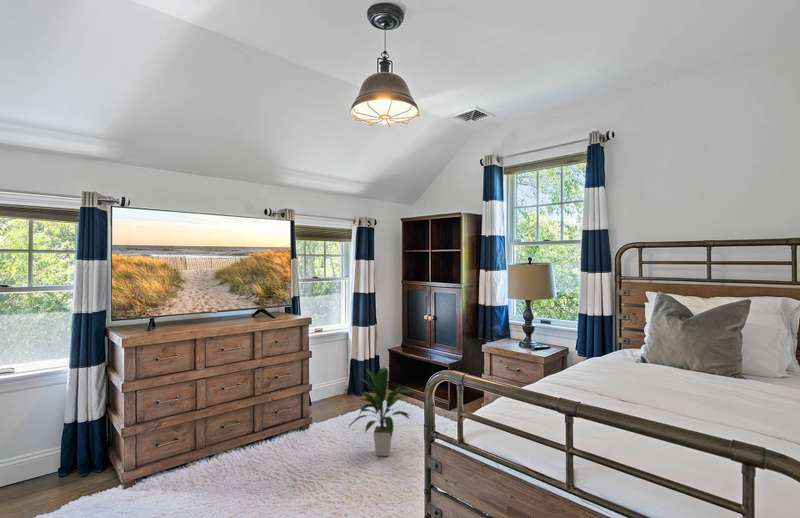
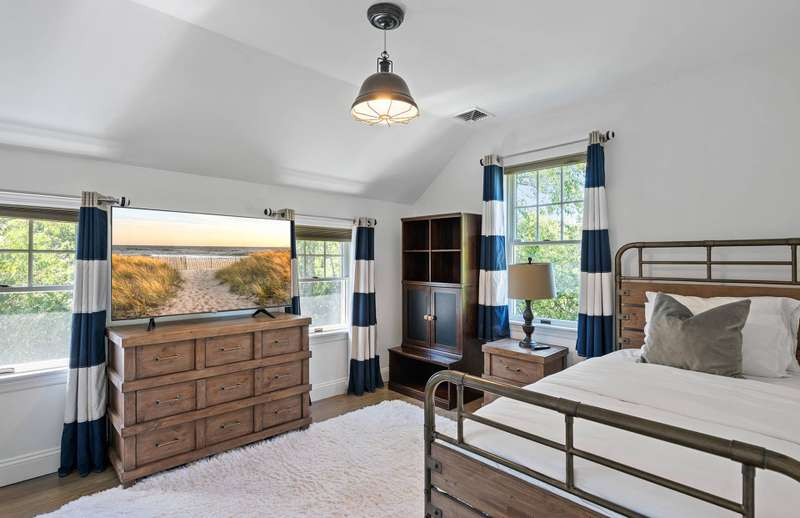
- indoor plant [346,366,416,457]
